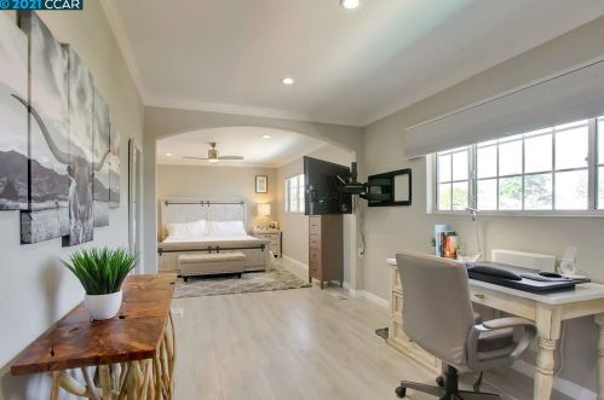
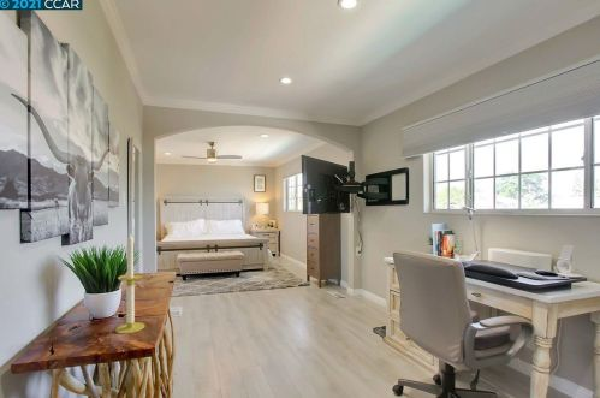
+ candle [114,233,145,335]
